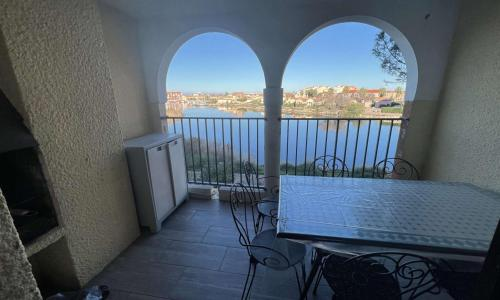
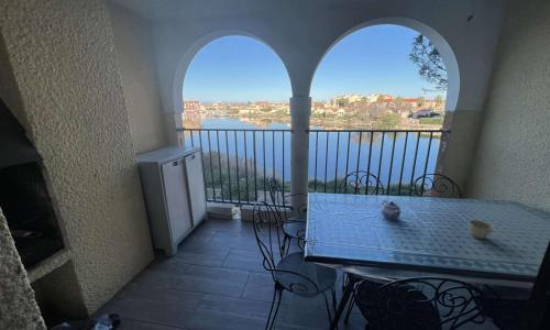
+ flower pot [468,219,495,240]
+ teapot [381,199,403,221]
